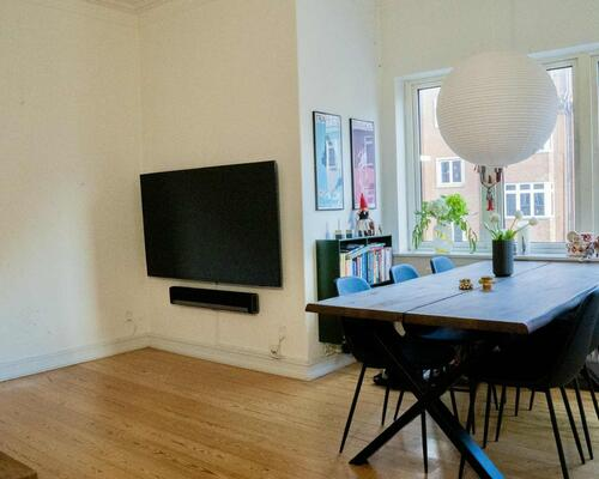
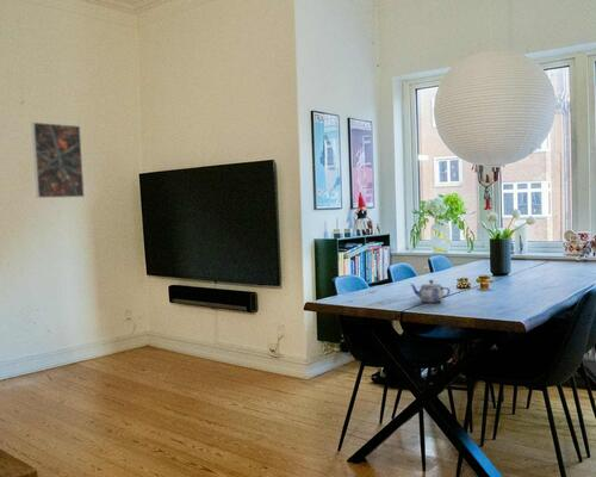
+ teapot [409,279,452,303]
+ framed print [31,122,86,199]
